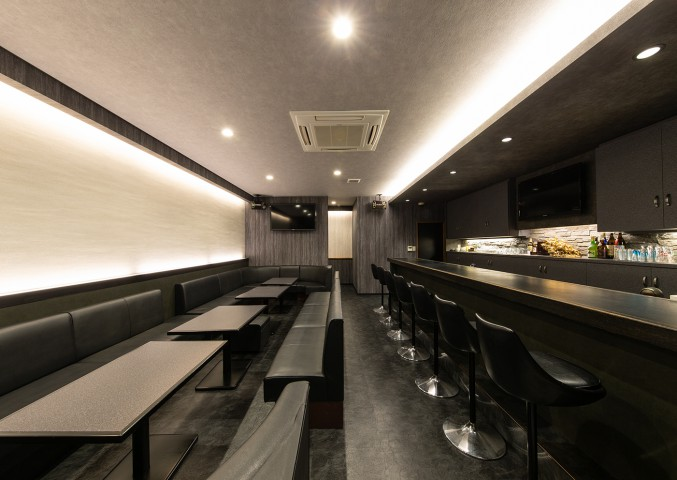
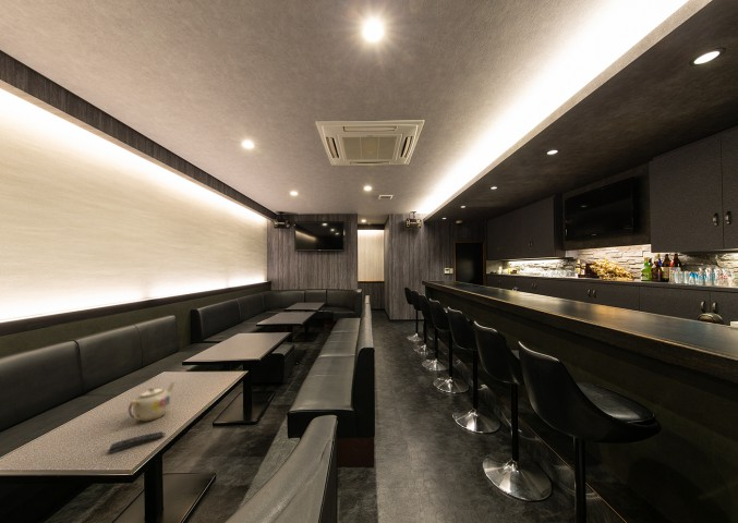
+ teapot [128,380,177,423]
+ remote control [108,430,167,454]
